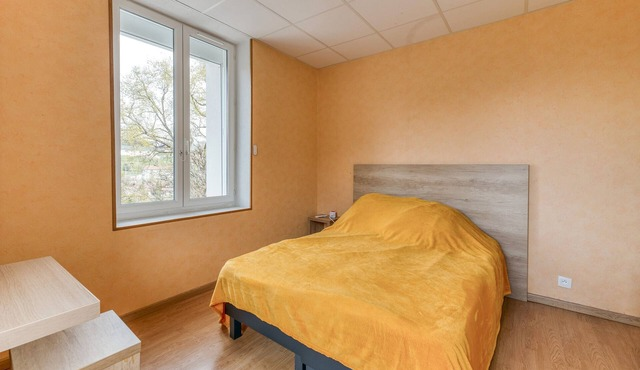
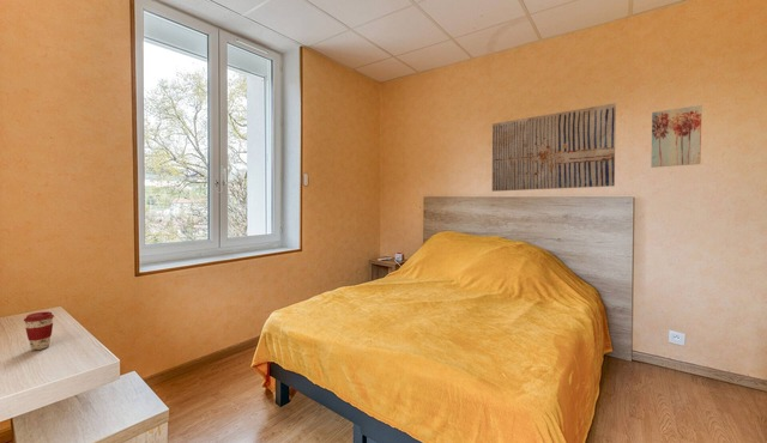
+ coffee cup [23,310,55,351]
+ wall art [491,102,617,193]
+ wall art [650,104,702,169]
